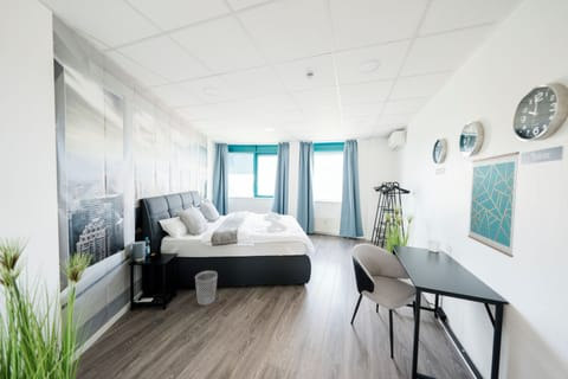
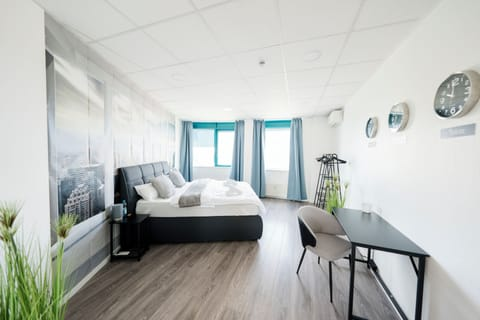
- wall art [466,150,521,258]
- wastebasket [194,270,219,307]
